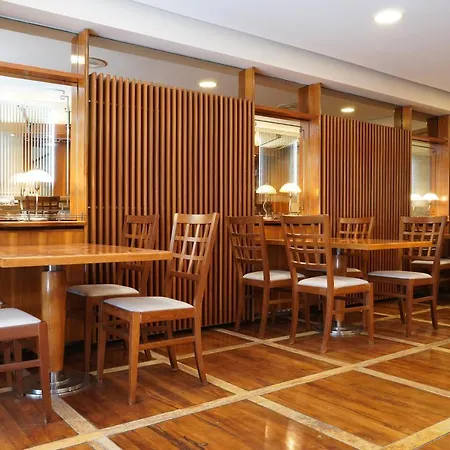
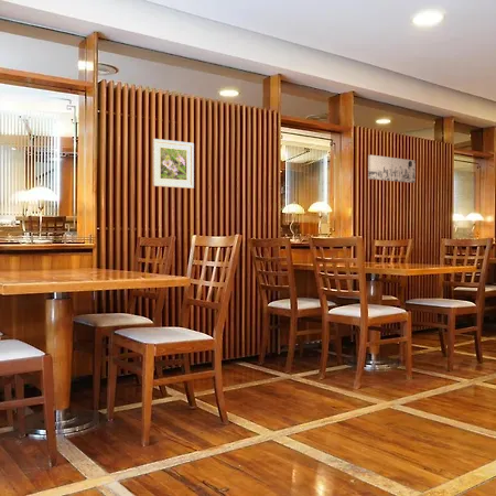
+ wall art [367,154,417,184]
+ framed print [151,138,195,190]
